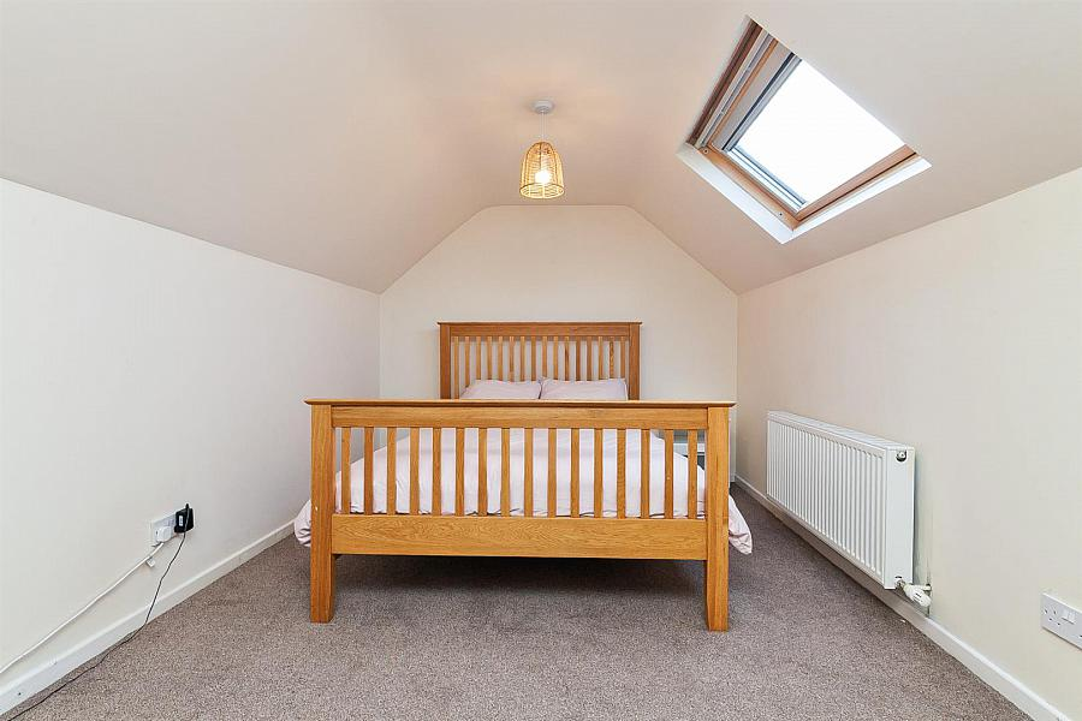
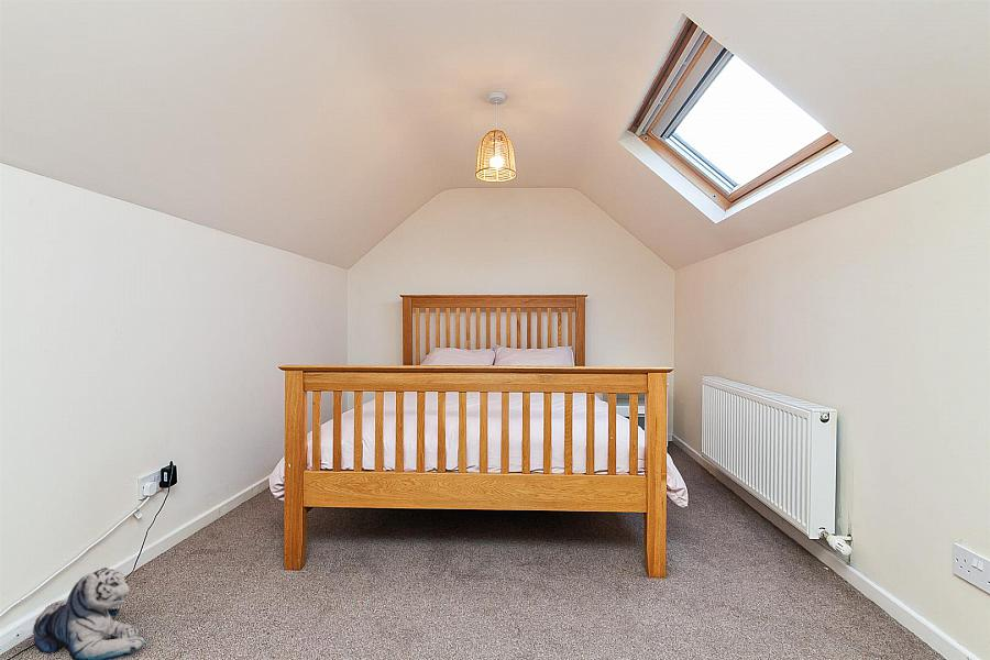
+ plush toy [32,566,145,660]
